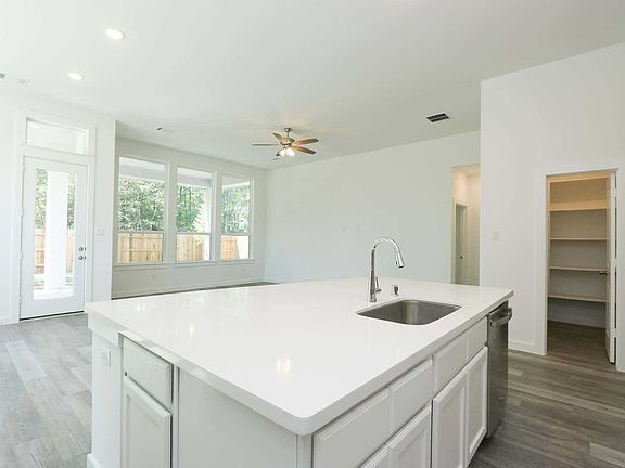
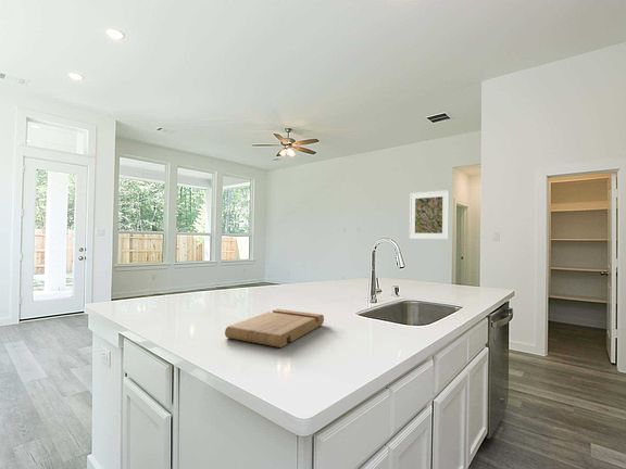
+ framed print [409,189,450,240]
+ cutting board [224,308,325,348]
